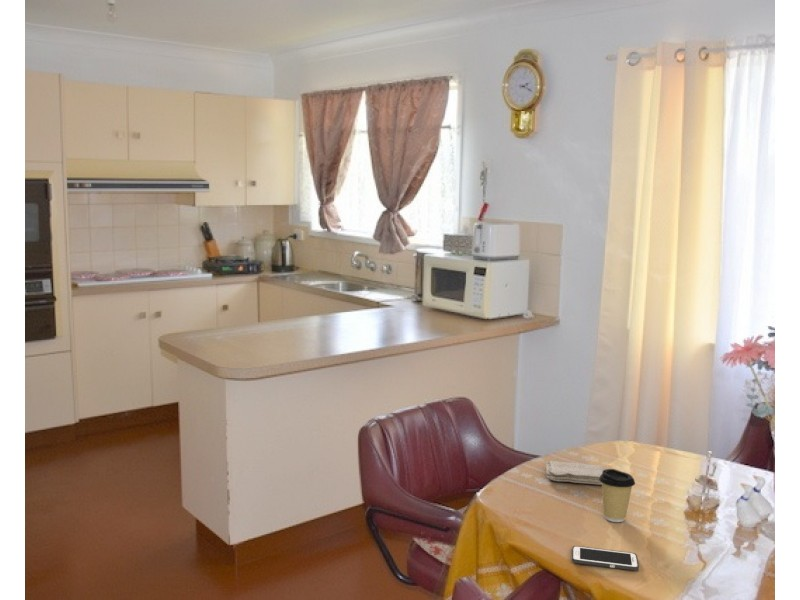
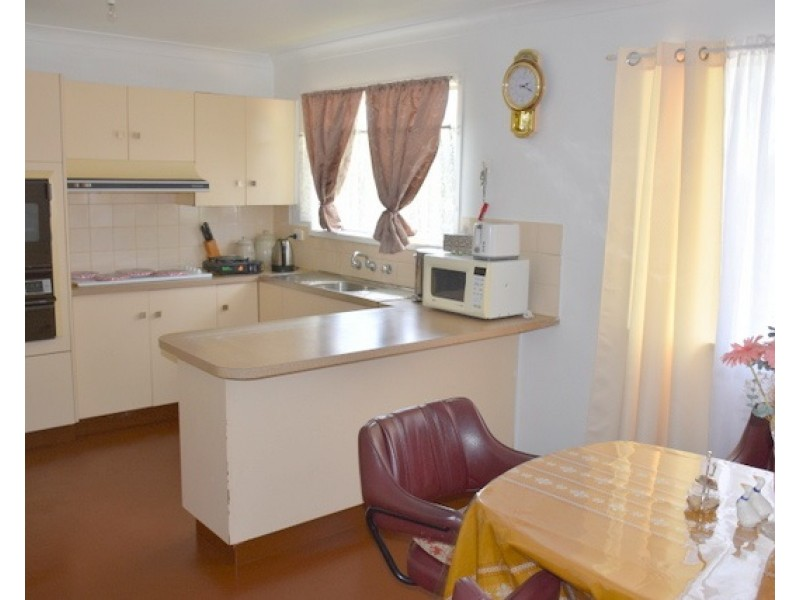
- washcloth [545,460,607,486]
- cell phone [571,545,640,571]
- coffee cup [599,468,636,523]
